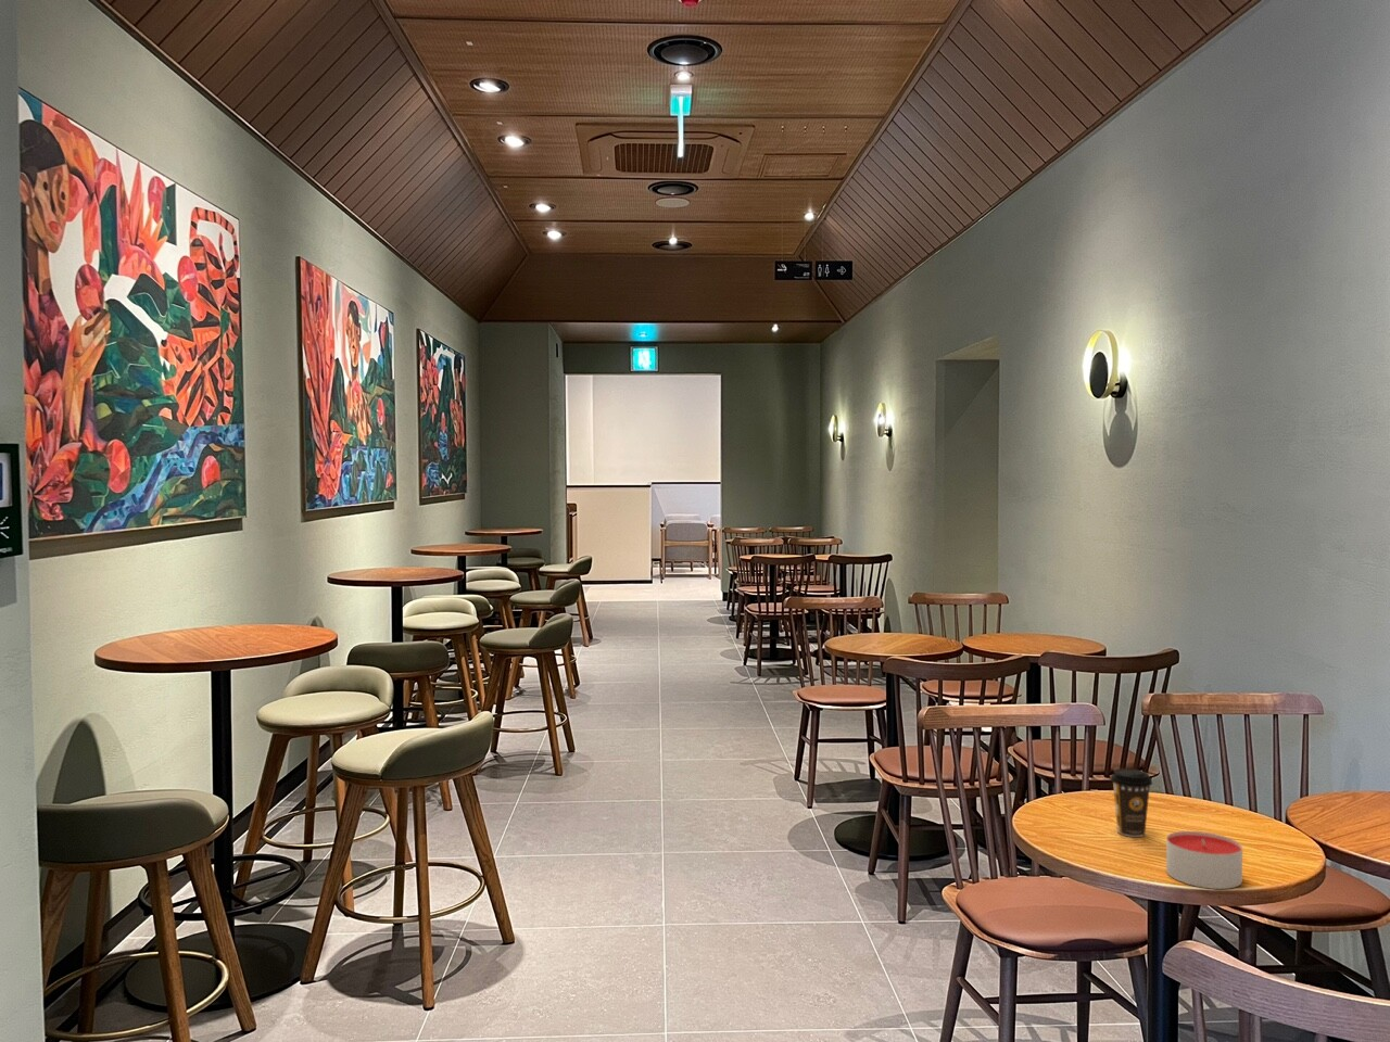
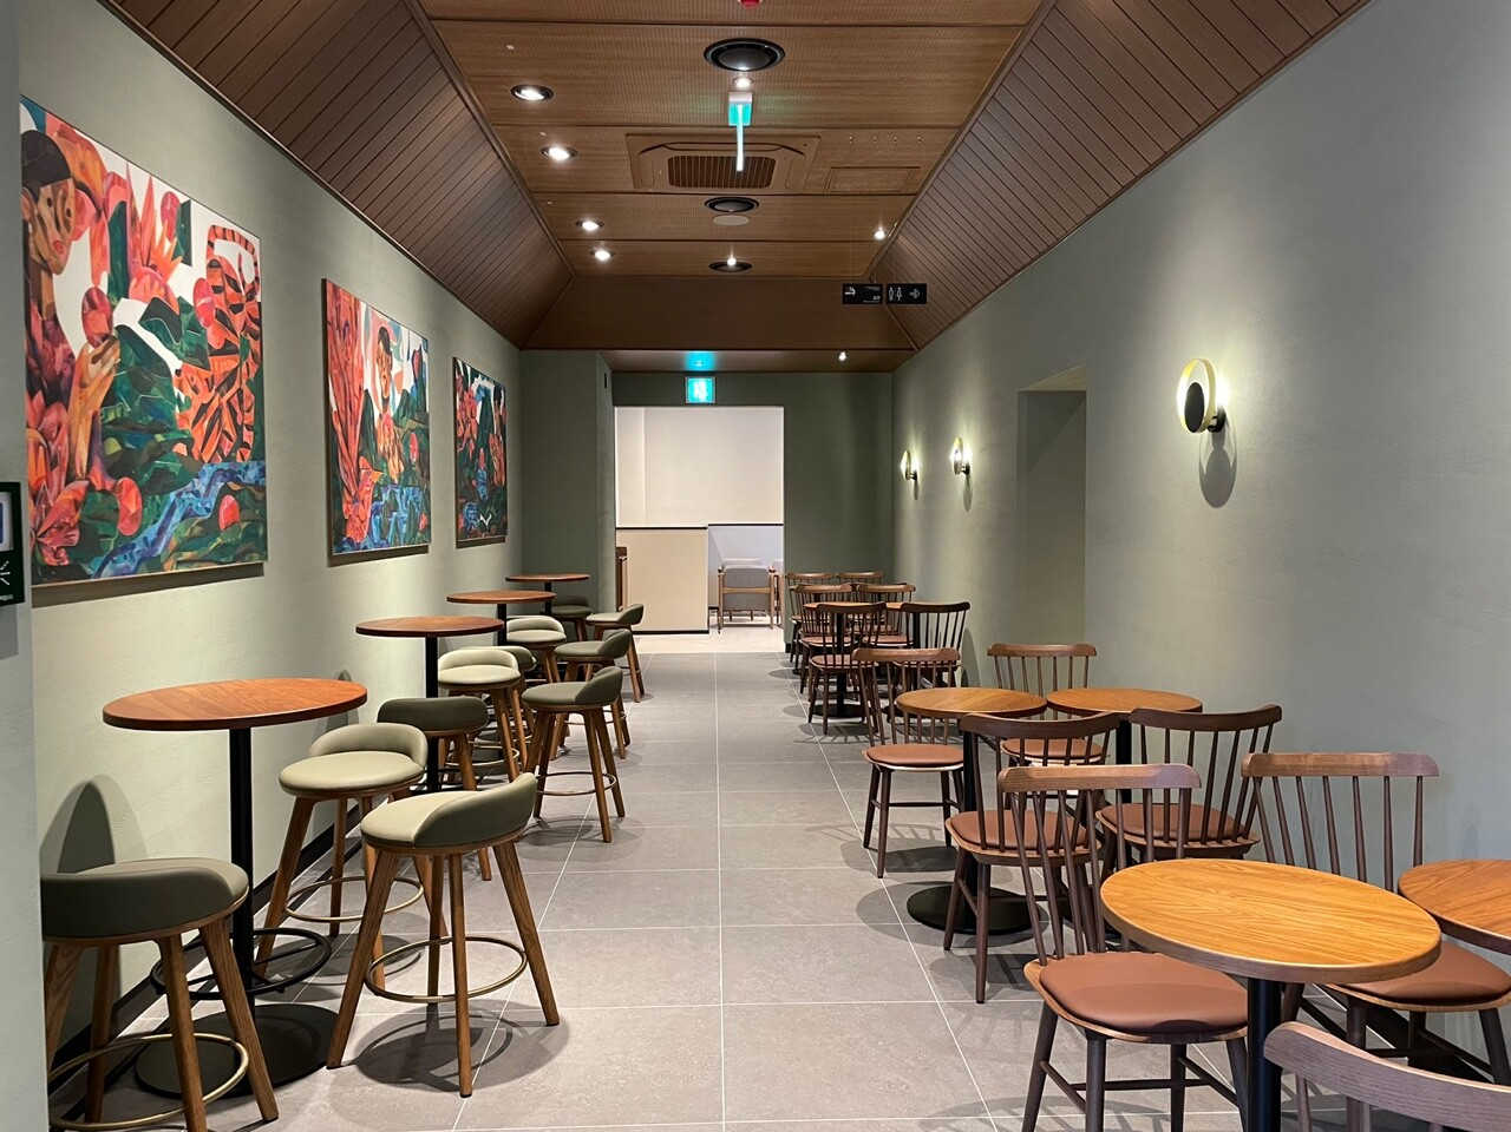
- coffee cup [1110,767,1154,838]
- candle [1166,831,1243,890]
